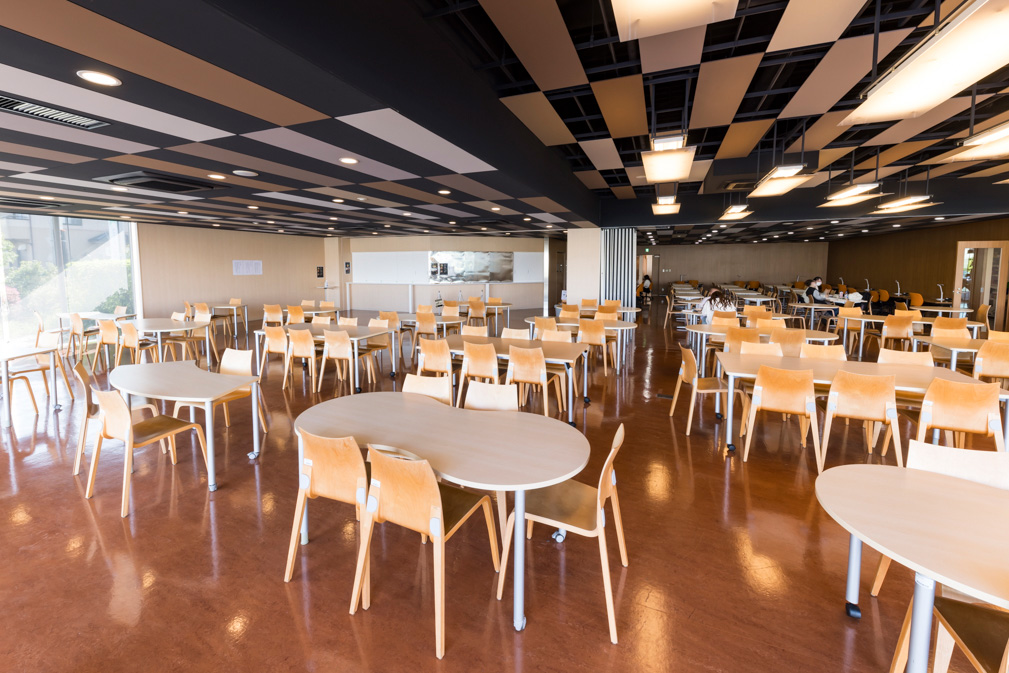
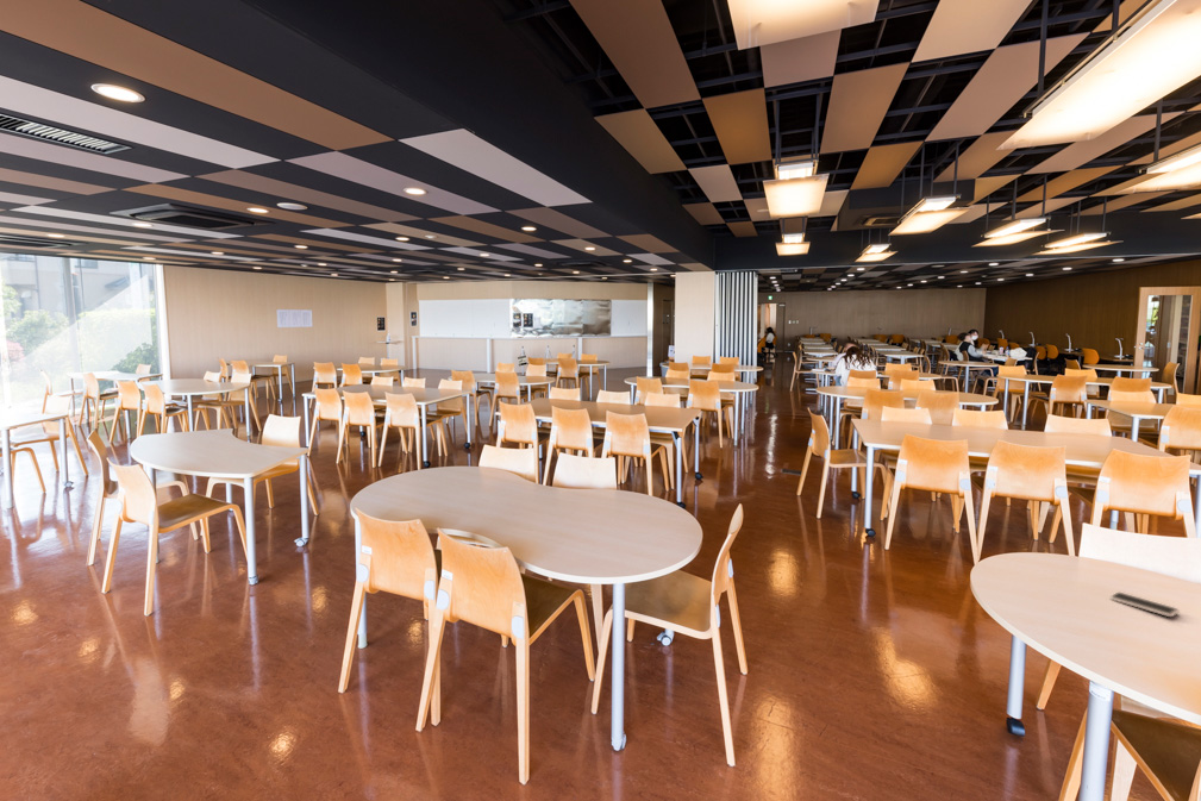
+ smartphone [1108,592,1181,618]
